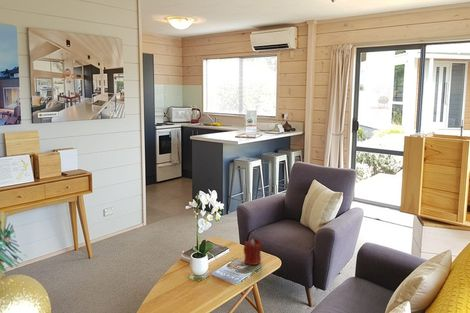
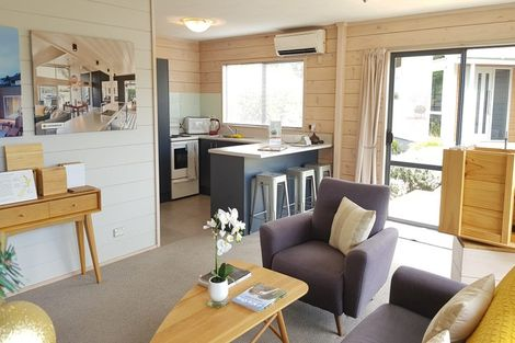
- candle [243,238,262,266]
